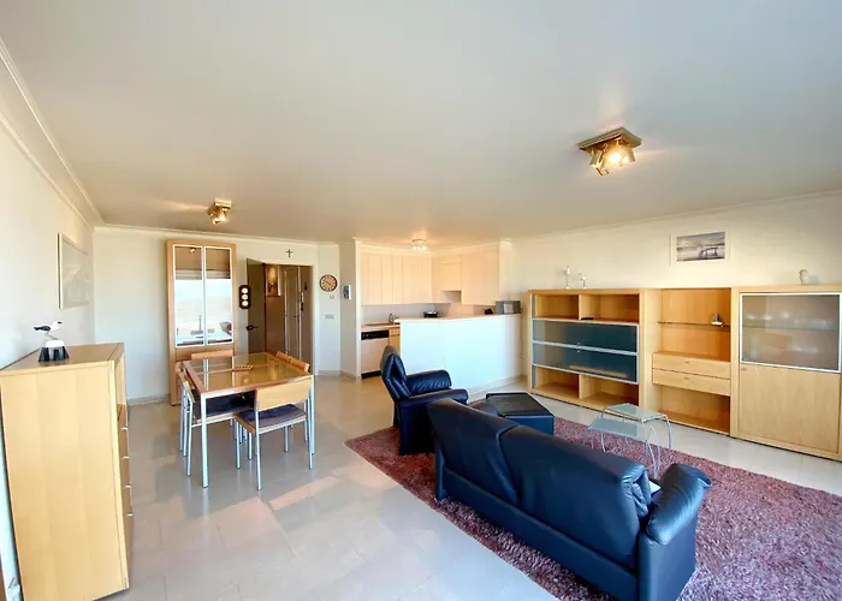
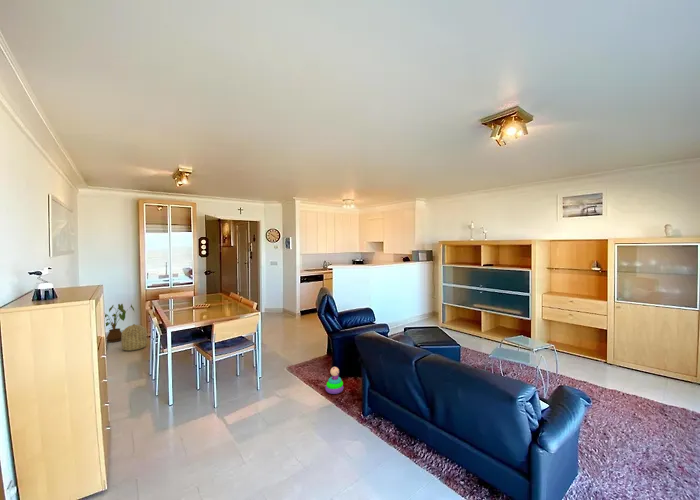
+ stacking toy [325,366,344,395]
+ house plant [104,303,136,343]
+ basket [120,323,148,352]
